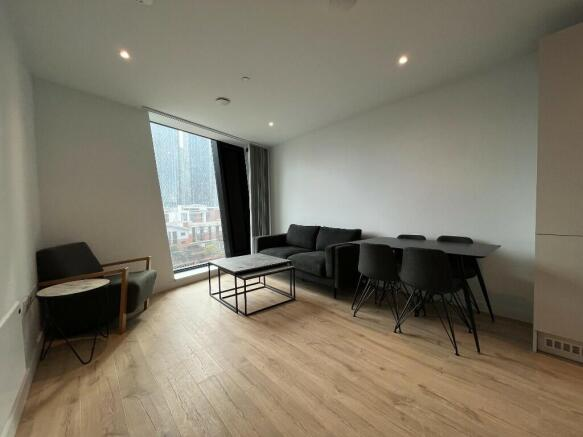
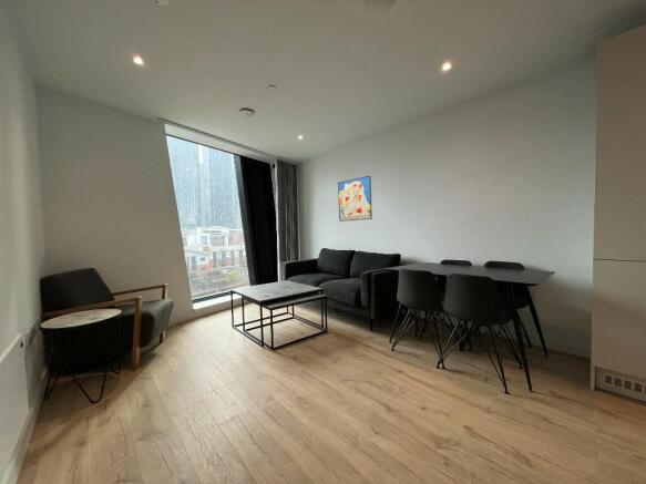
+ wall art [337,175,373,223]
